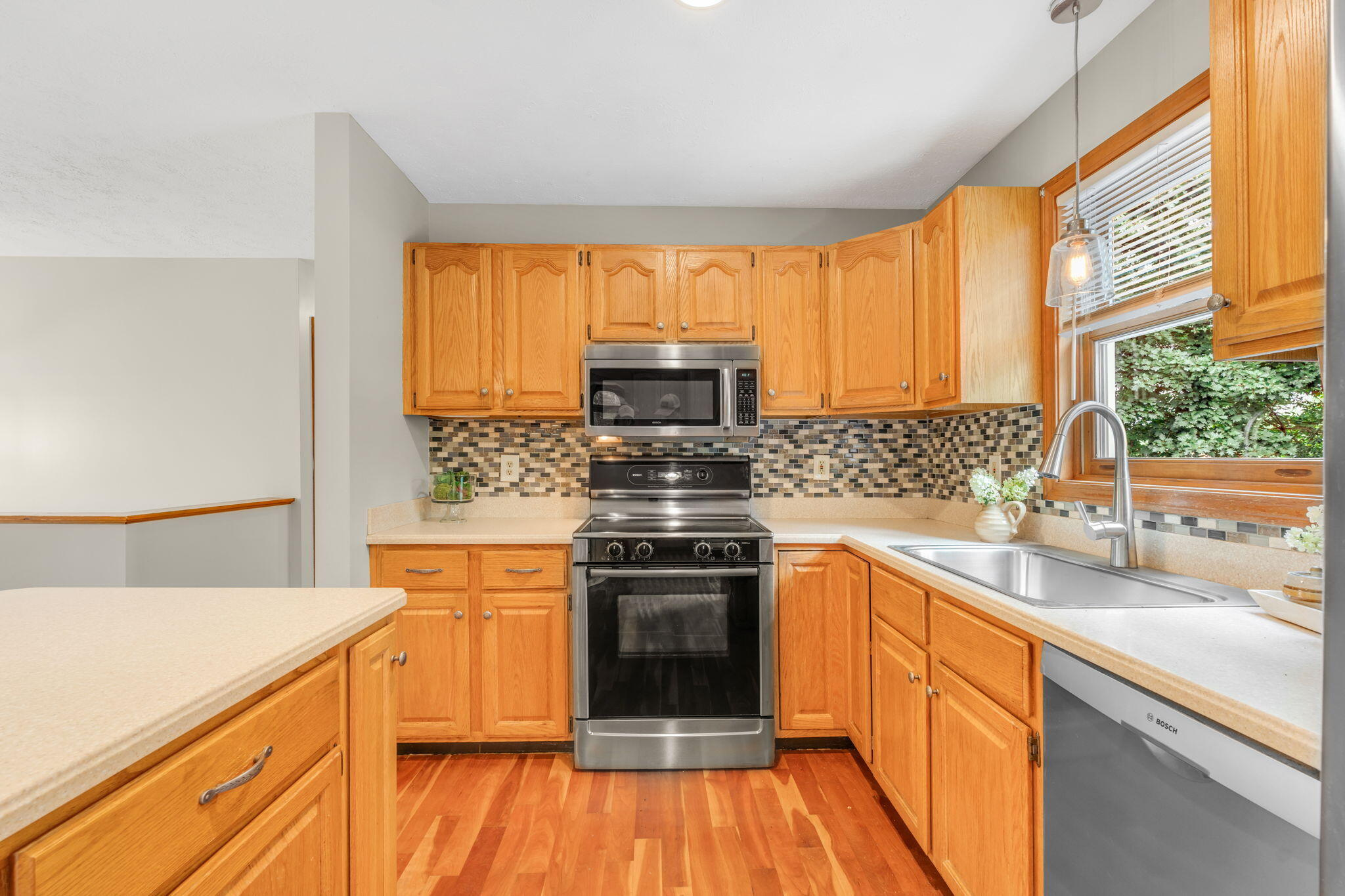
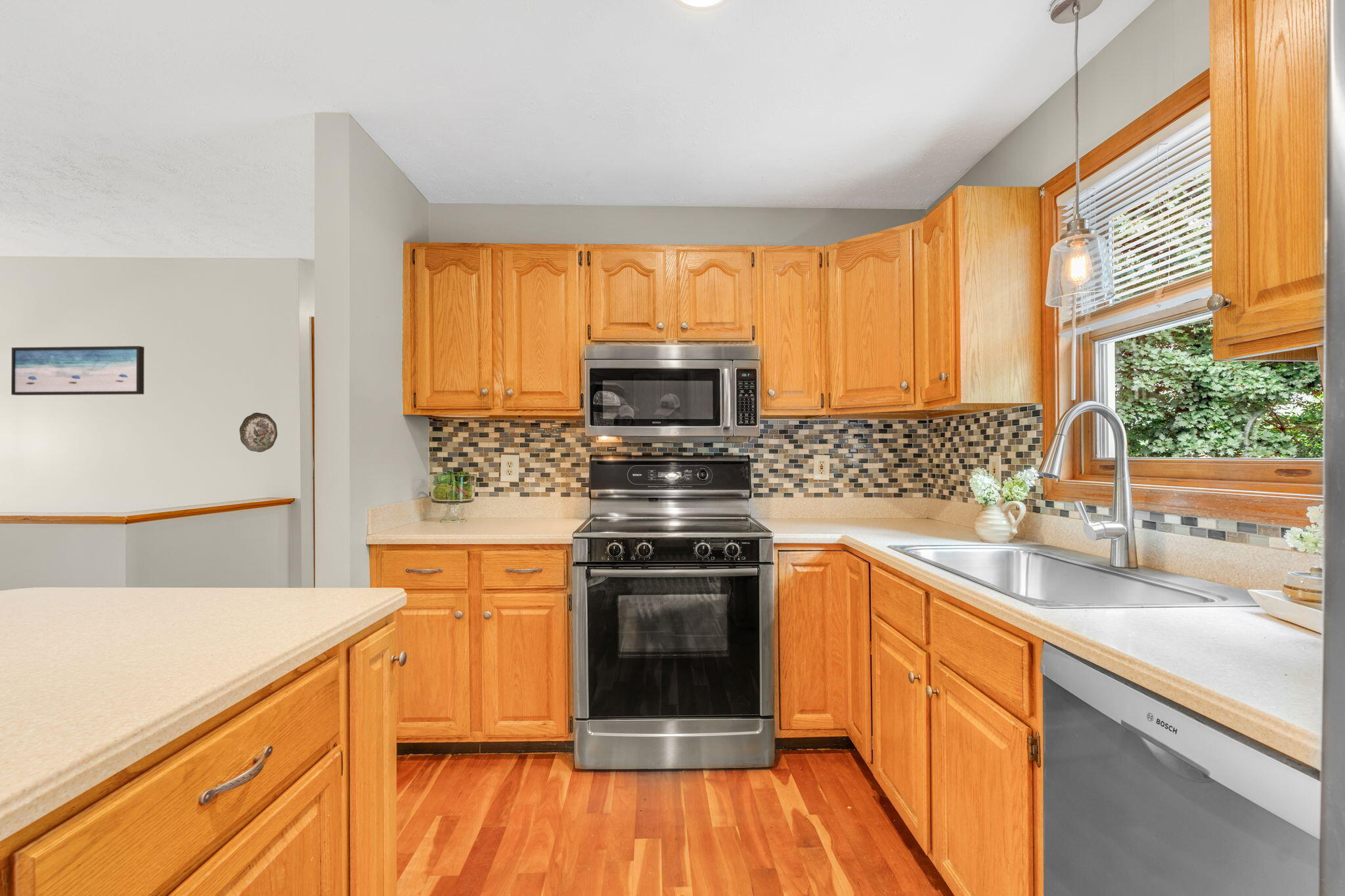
+ wall art [11,345,145,396]
+ decorative plate [239,412,278,453]
